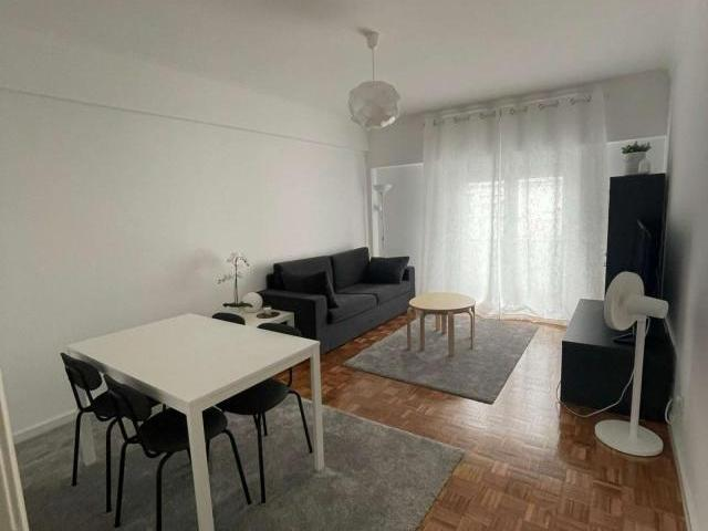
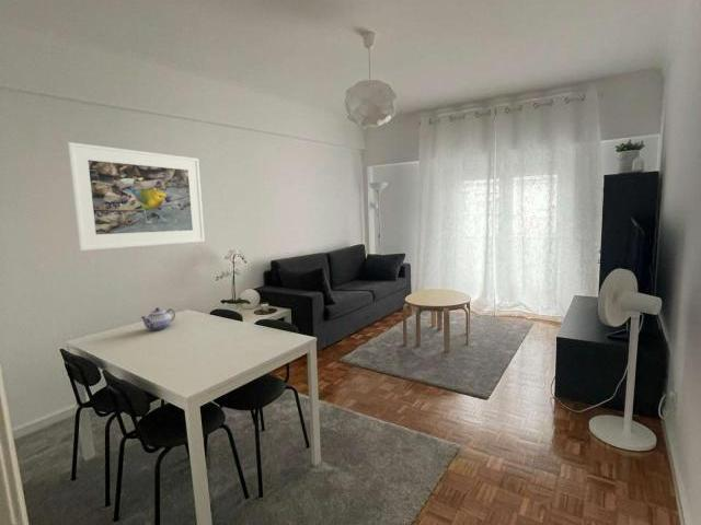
+ teapot [139,306,176,331]
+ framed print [67,141,206,252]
